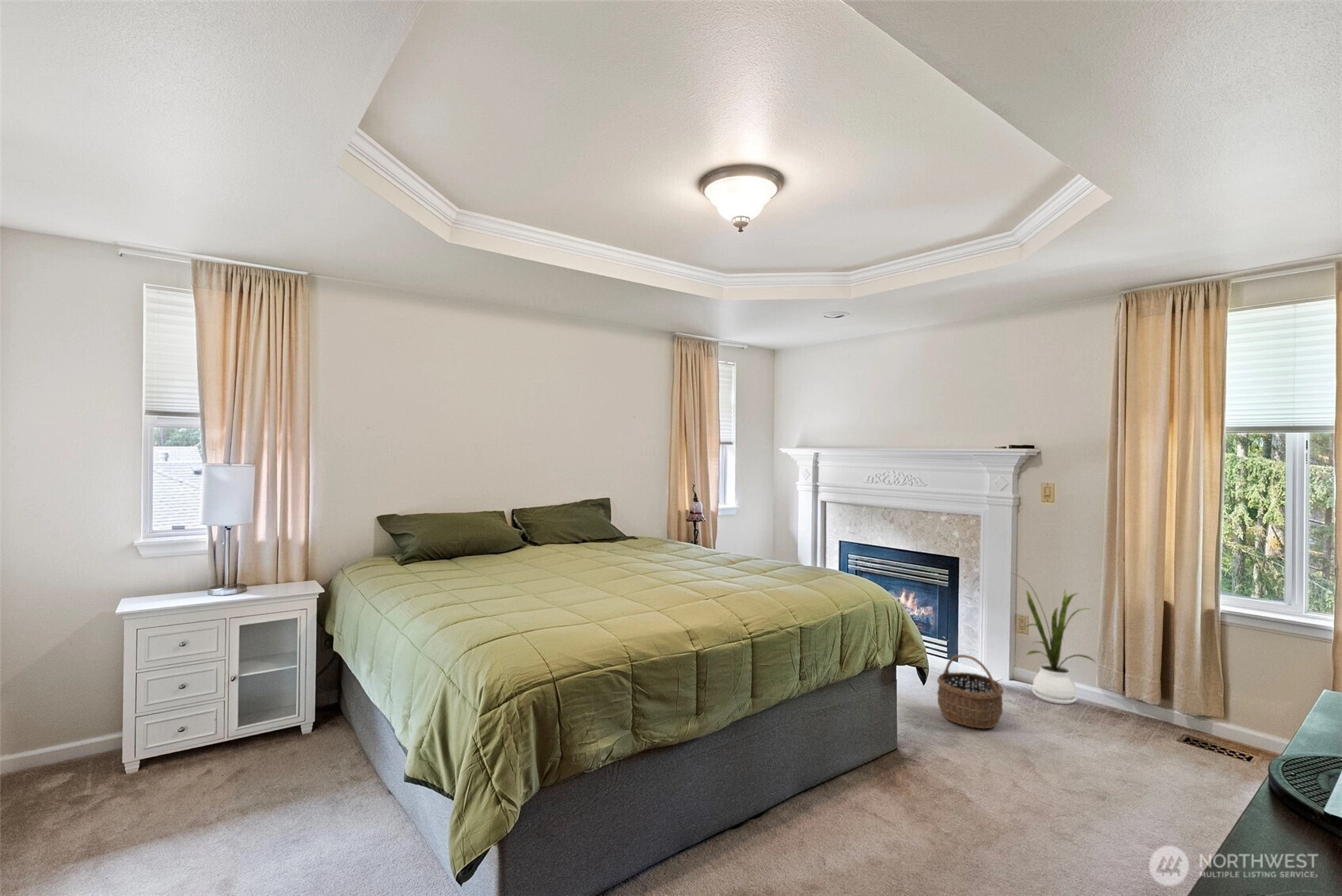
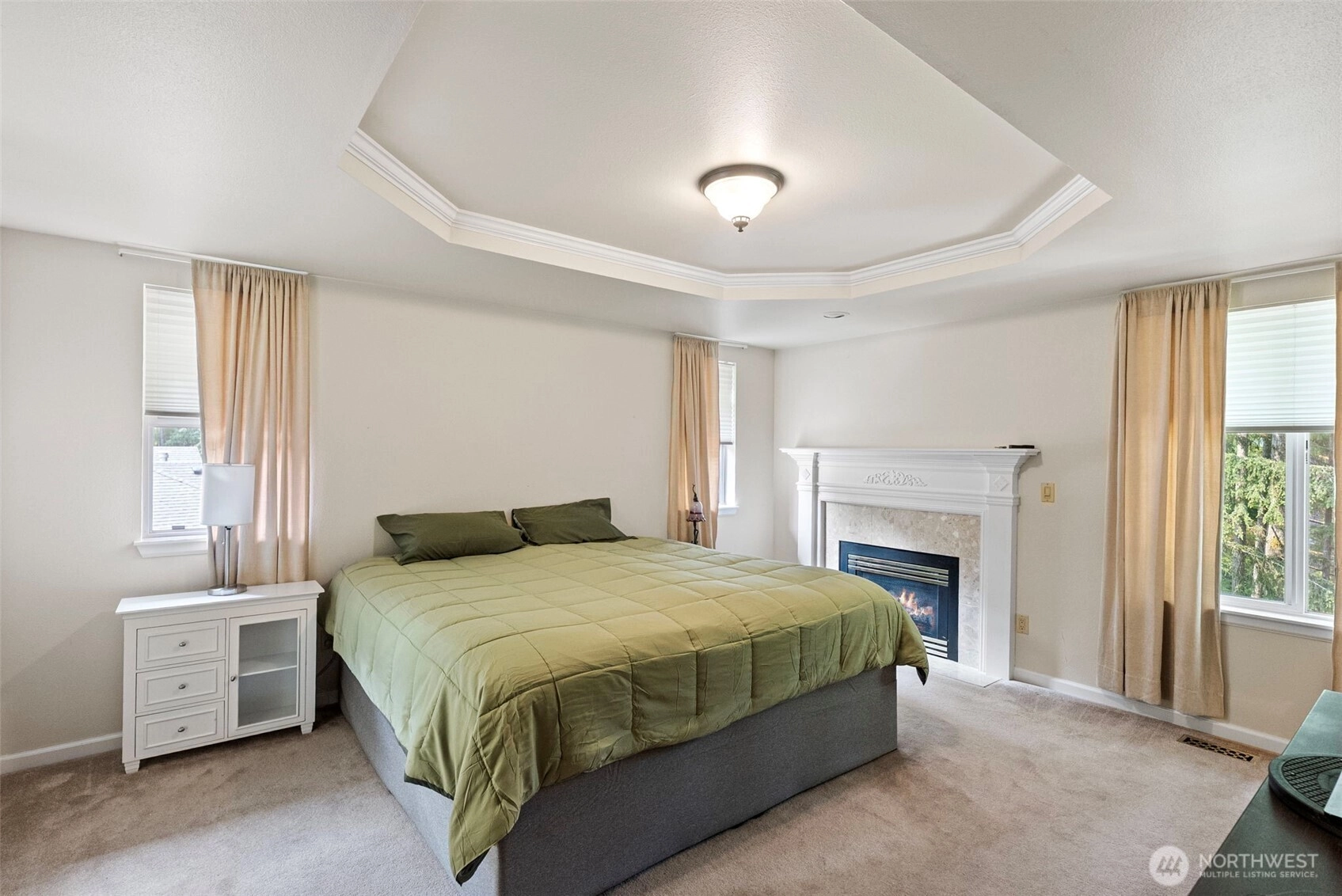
- house plant [1011,572,1097,705]
- wicker basket [936,654,1005,730]
